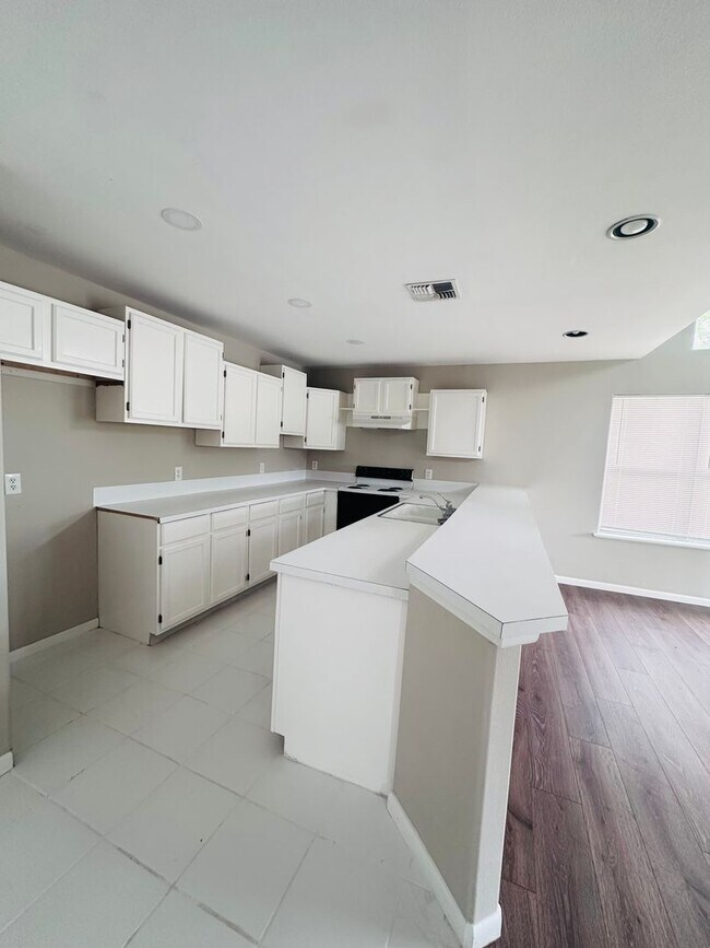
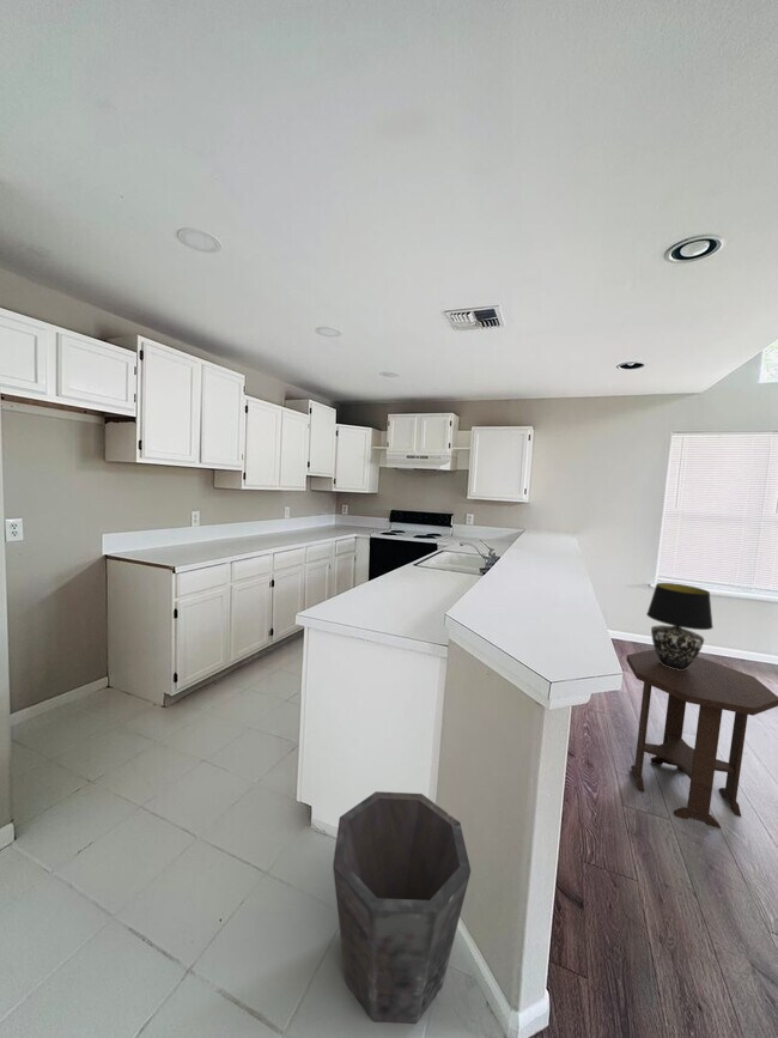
+ table lamp [645,582,715,670]
+ waste bin [332,790,472,1025]
+ side table [625,649,778,830]
